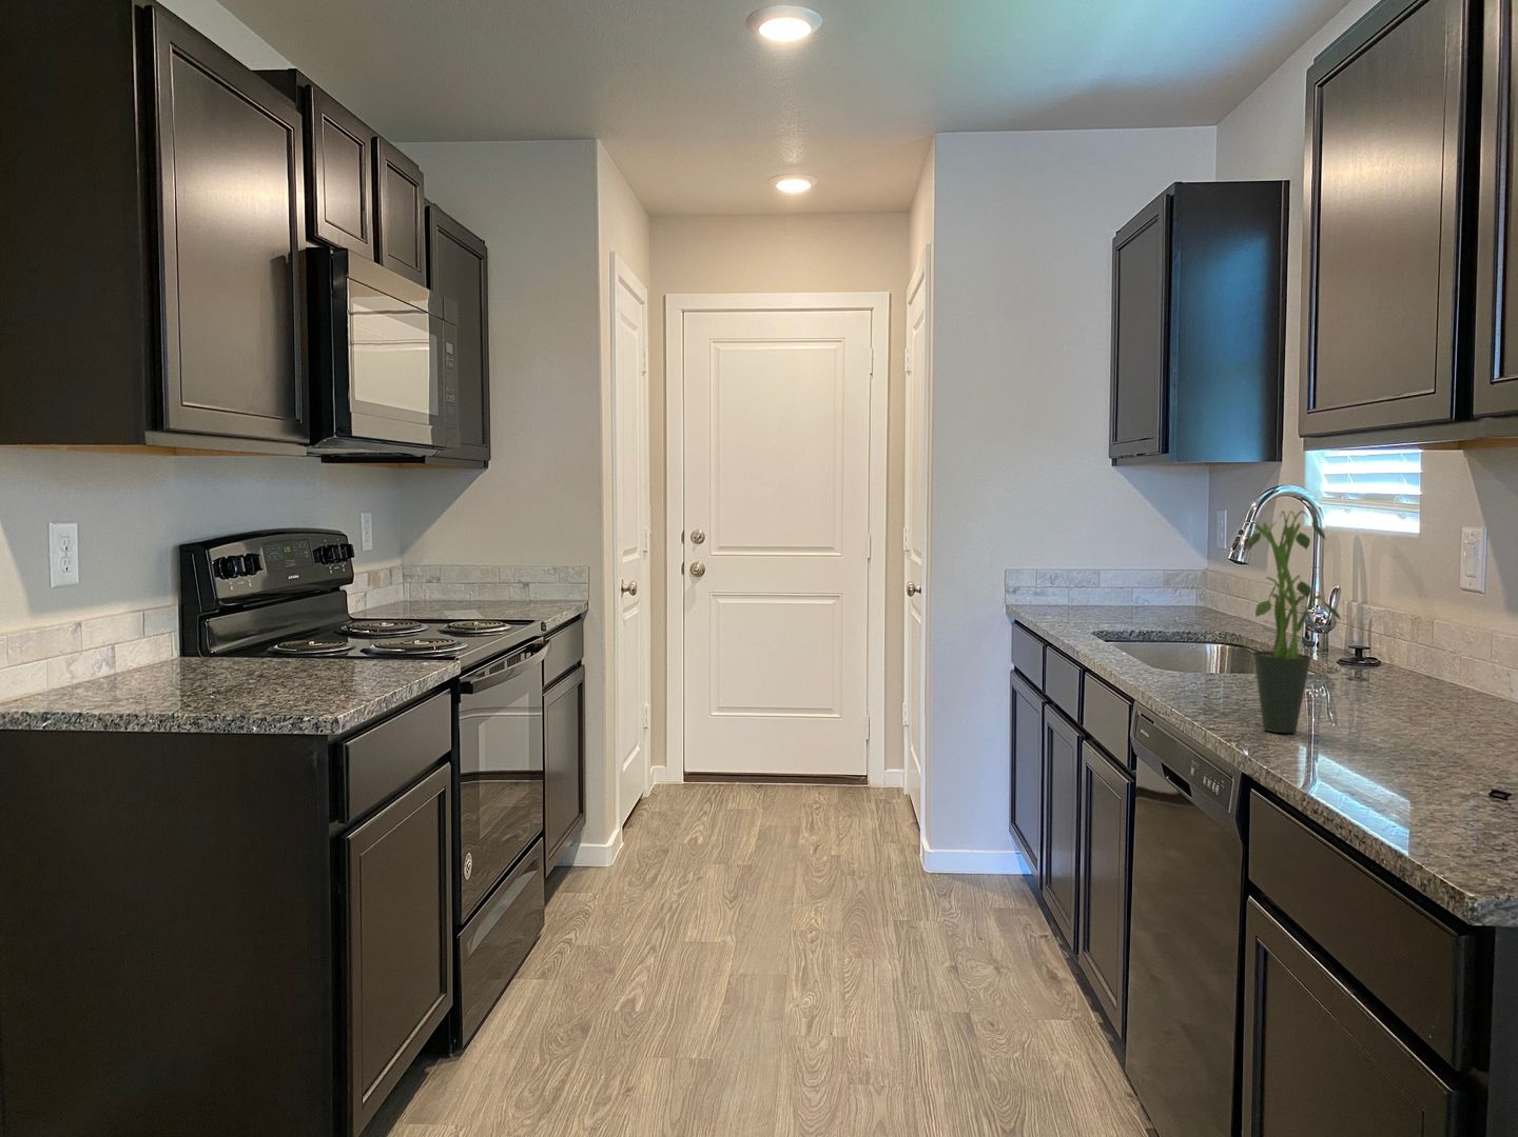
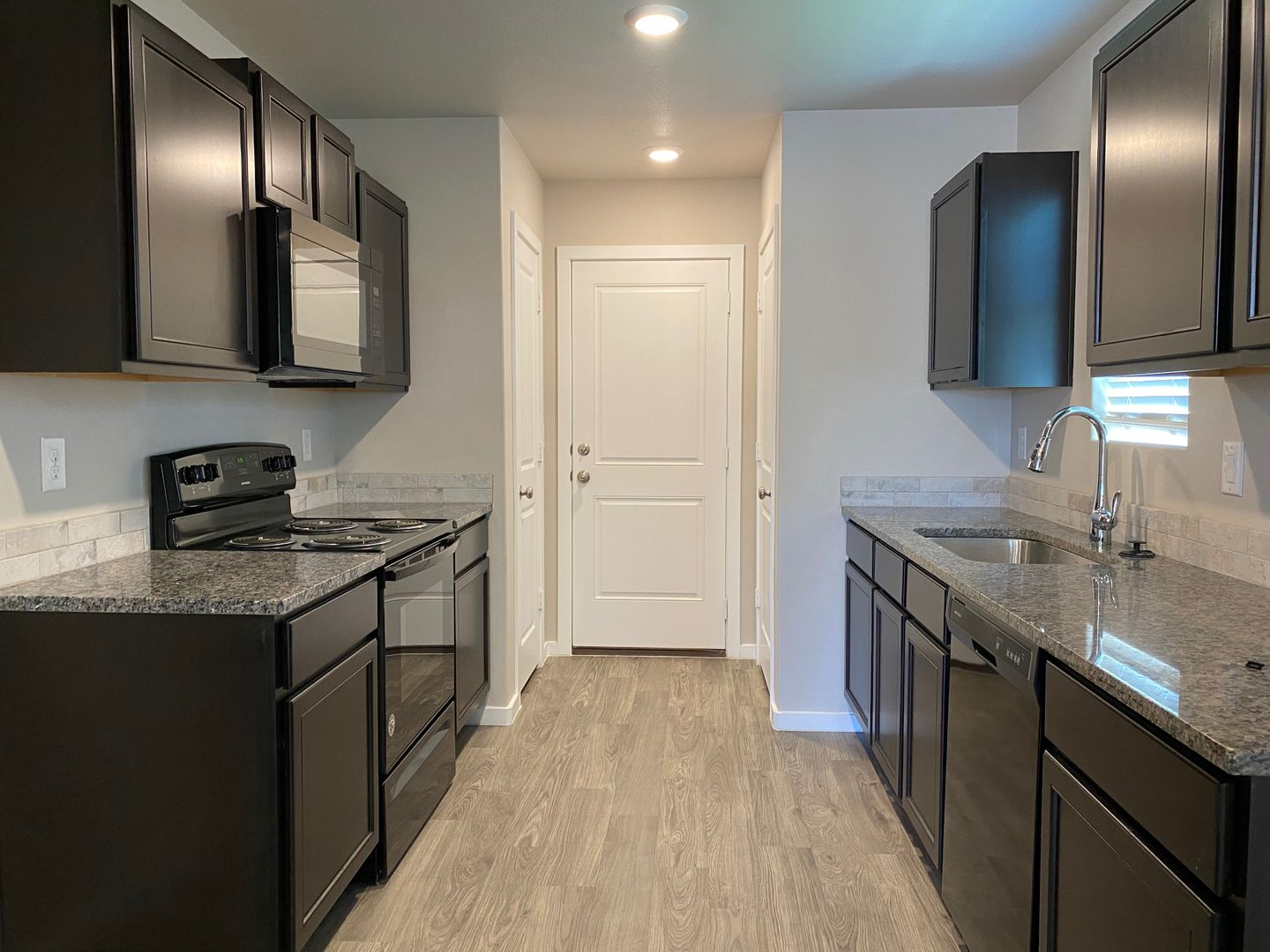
- potted plant [1245,510,1343,733]
